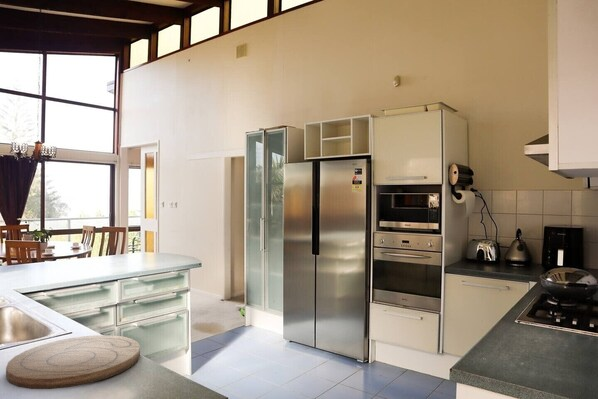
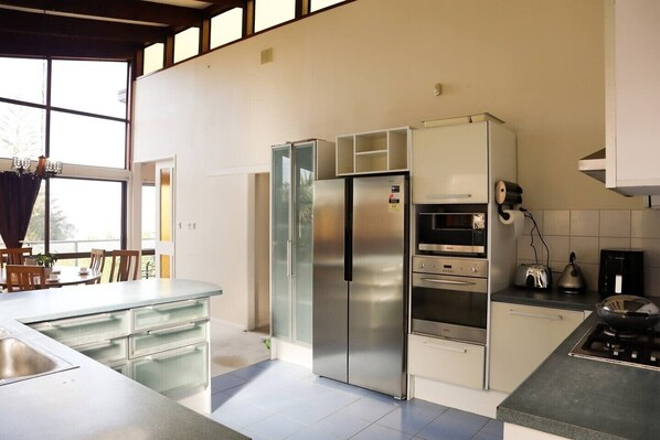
- cutting board [5,334,141,390]
